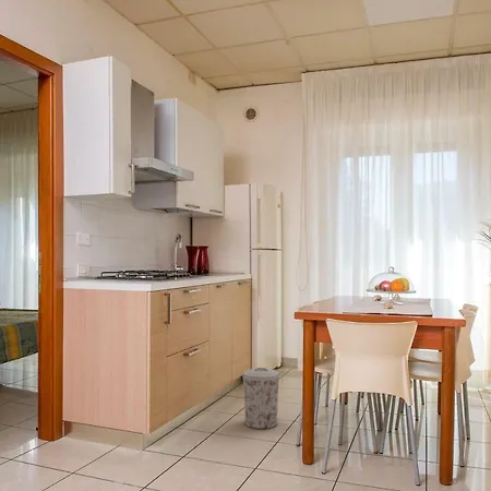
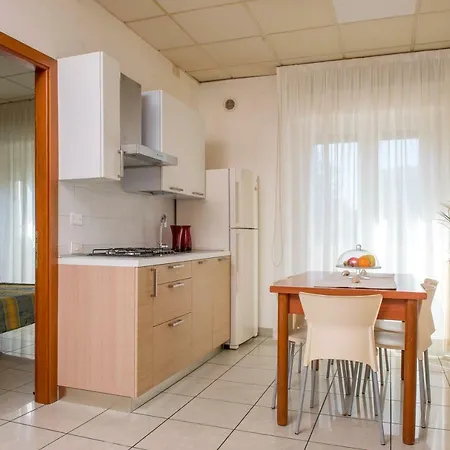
- trash can [241,367,280,430]
